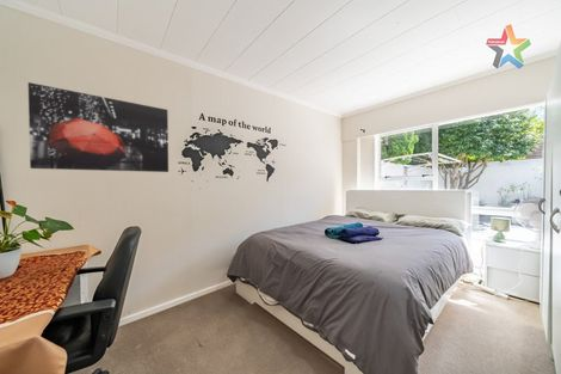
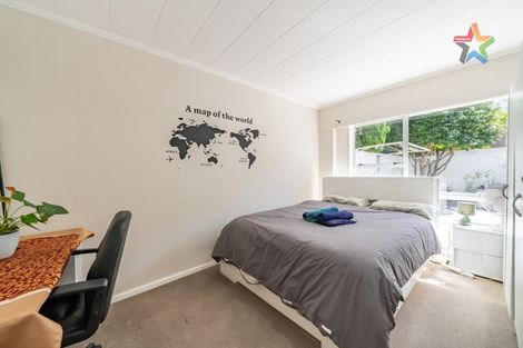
- wall art [27,81,169,173]
